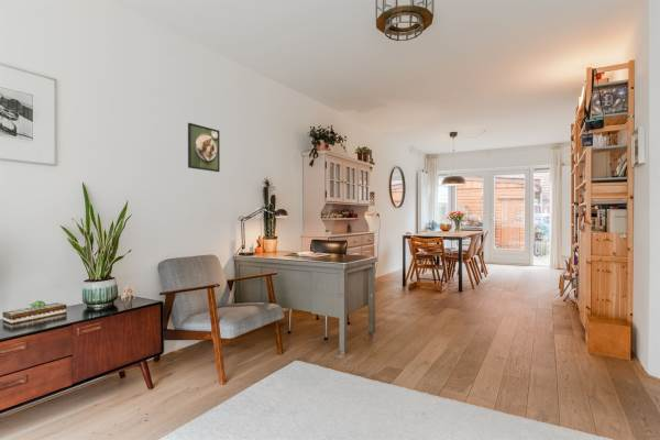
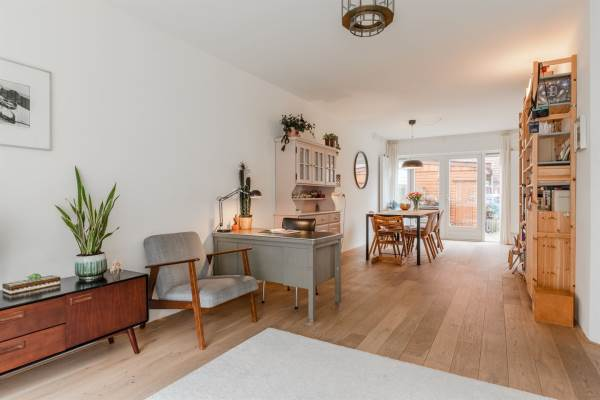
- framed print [187,122,221,173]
